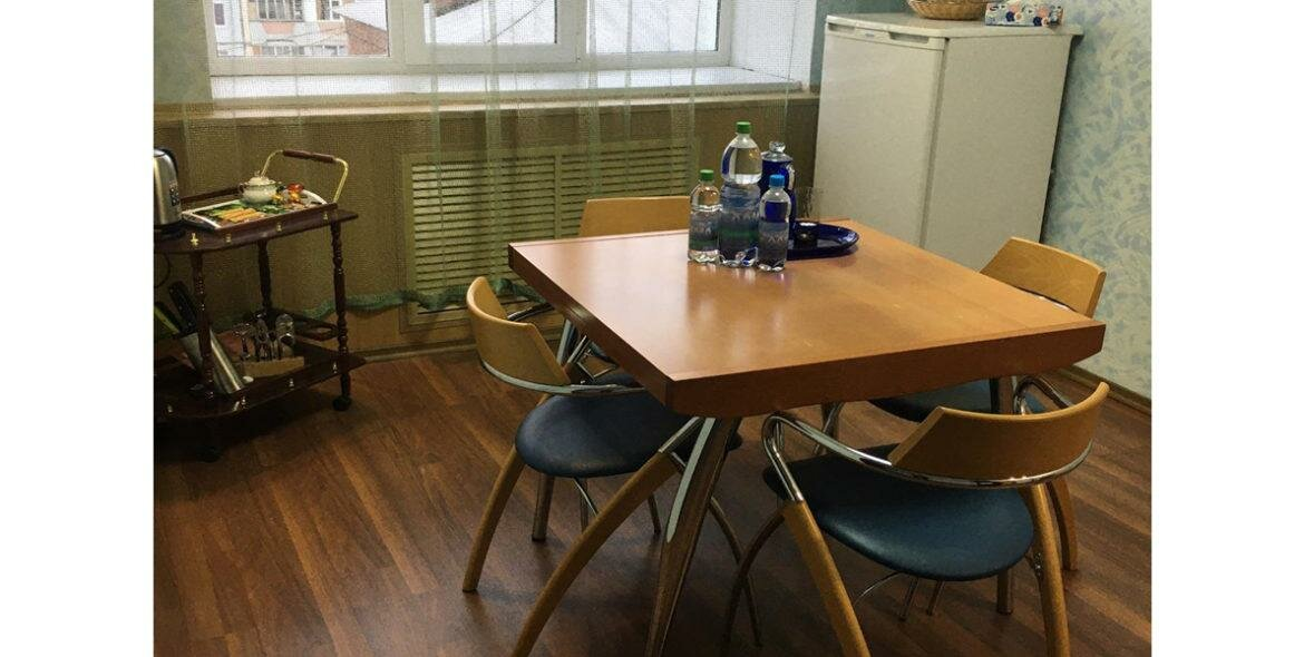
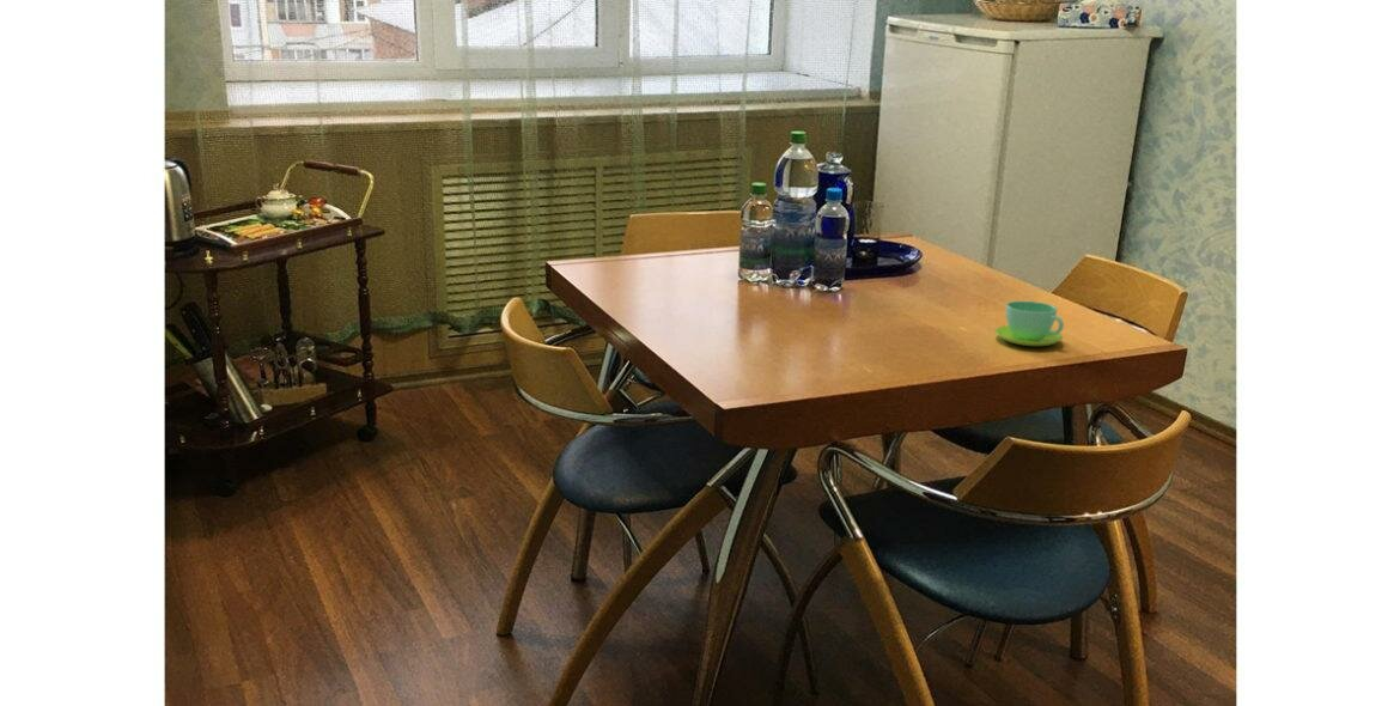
+ cup [993,300,1065,347]
